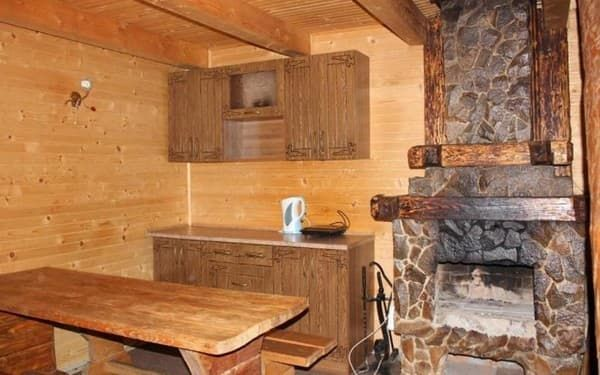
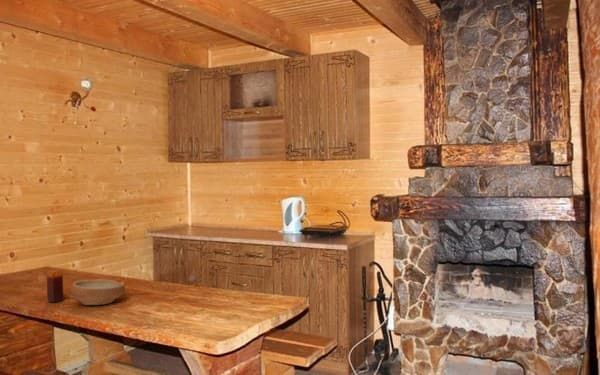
+ bowl [69,278,126,306]
+ candle [46,269,65,304]
